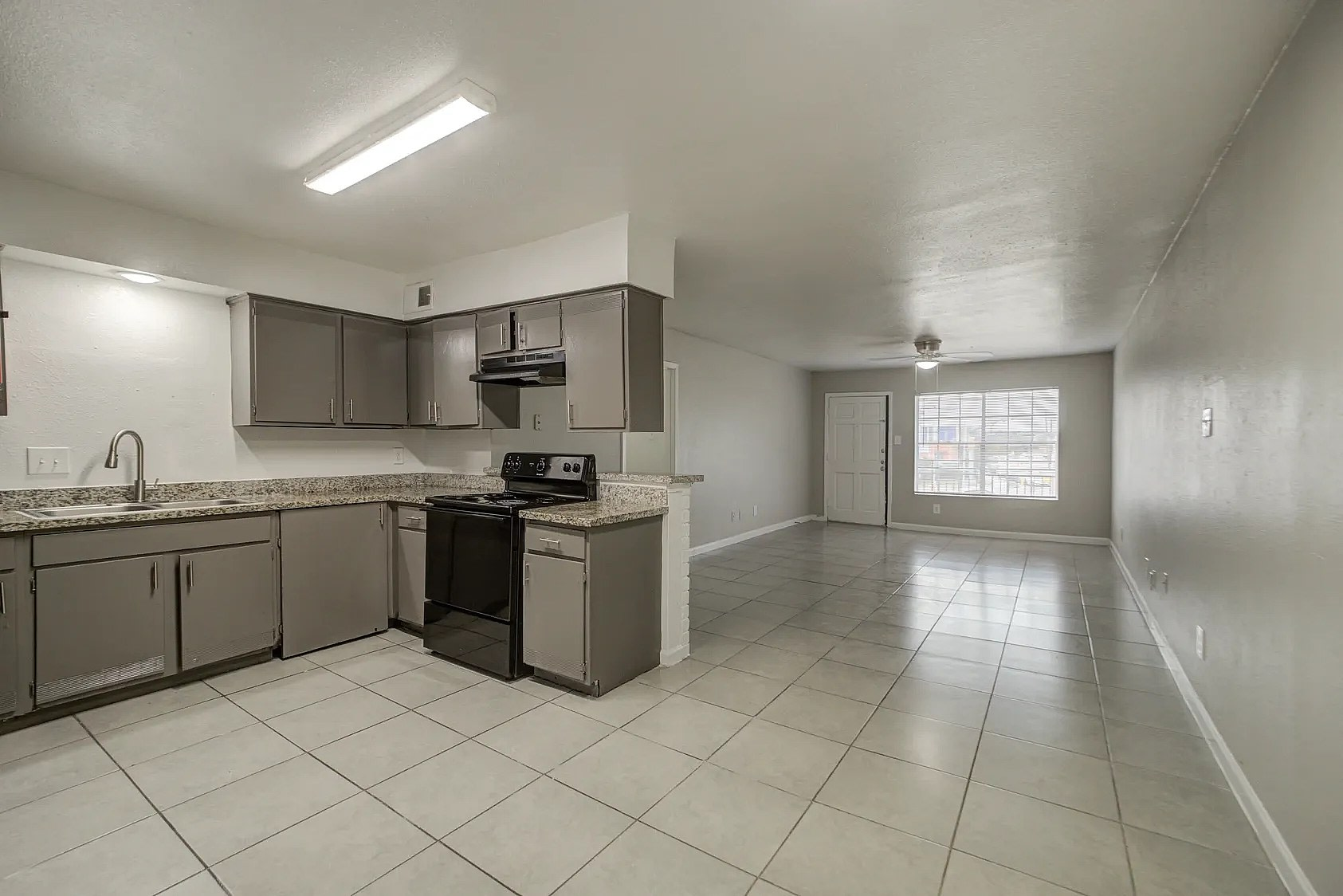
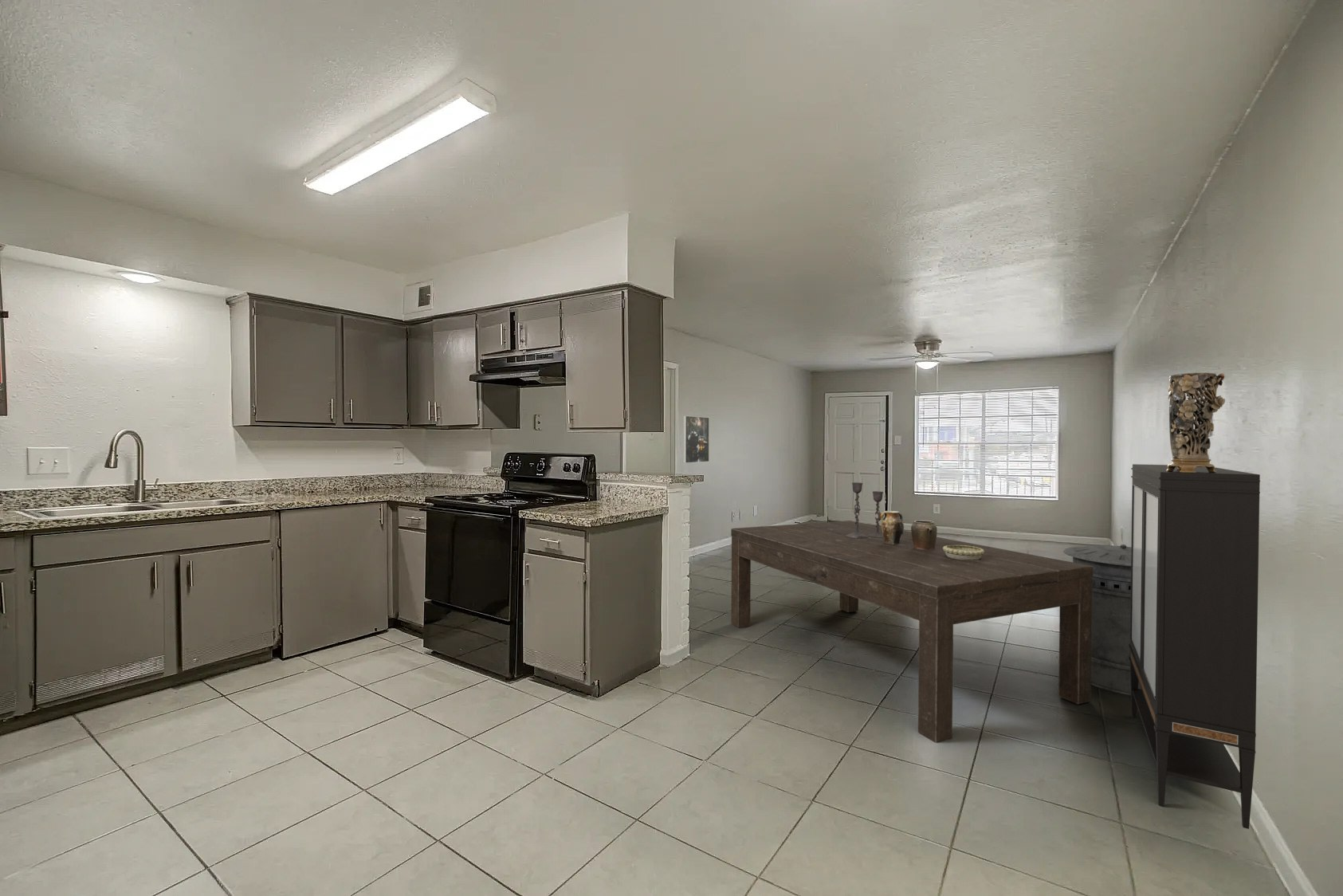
+ decorative bowl [943,545,984,560]
+ storage cabinet [1129,463,1261,830]
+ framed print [682,415,710,464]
+ dining table [730,520,1094,744]
+ jar set [881,510,938,550]
+ decorative vase [1166,372,1226,473]
+ candlestick [846,481,884,538]
+ trash can [1062,544,1141,696]
